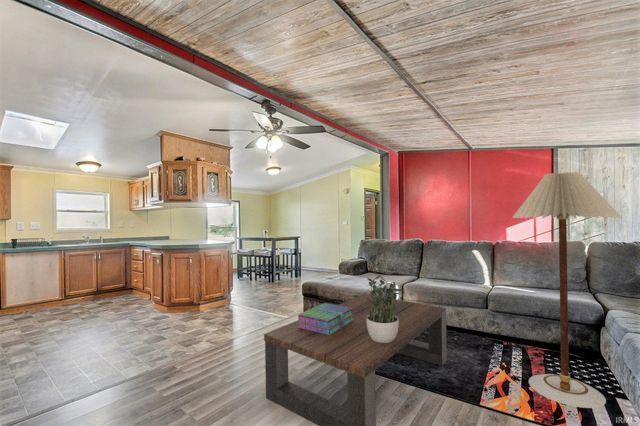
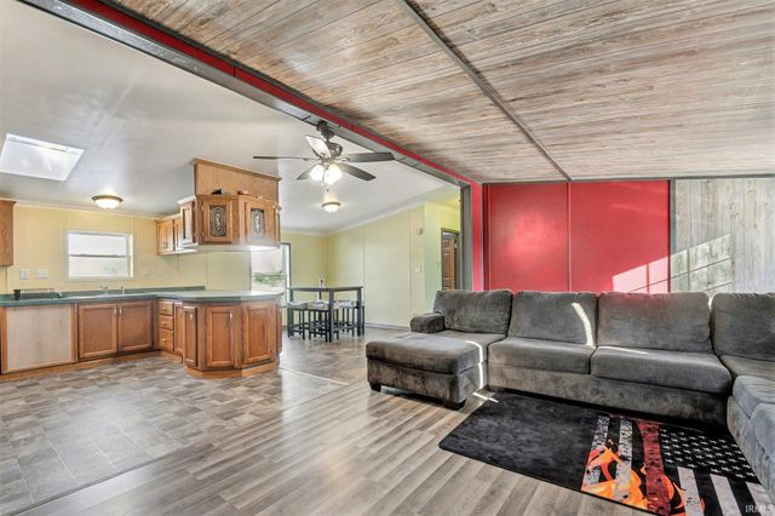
- floor lamp [511,171,623,409]
- potted plant [365,274,404,343]
- stack of books [297,302,354,335]
- coffee table [263,293,448,426]
